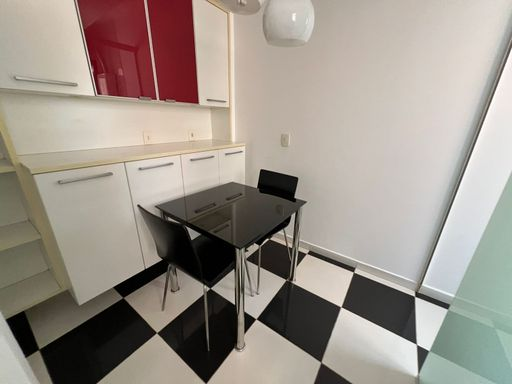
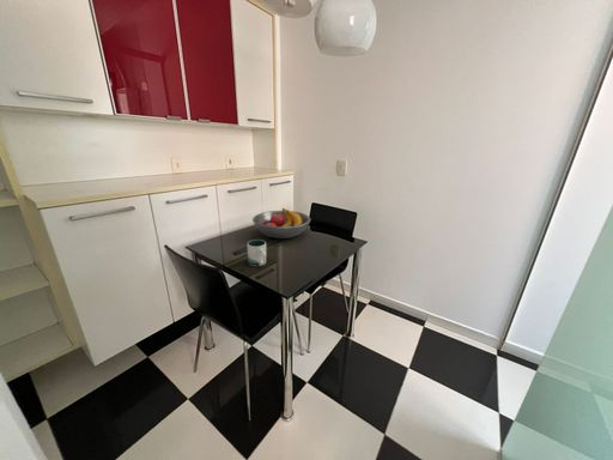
+ fruit bowl [251,207,311,240]
+ mug [247,238,268,267]
